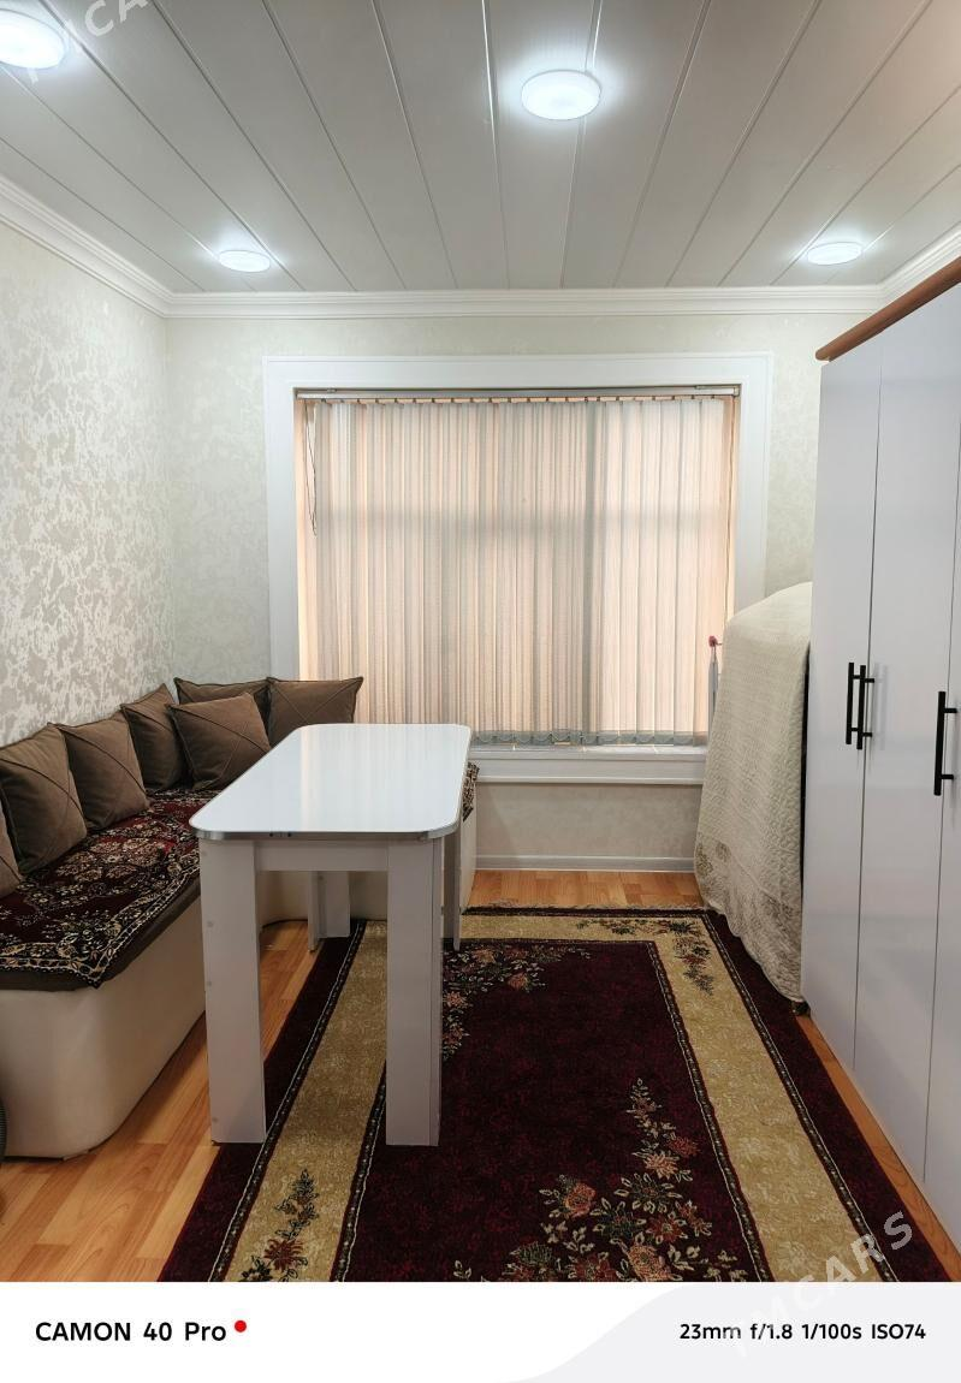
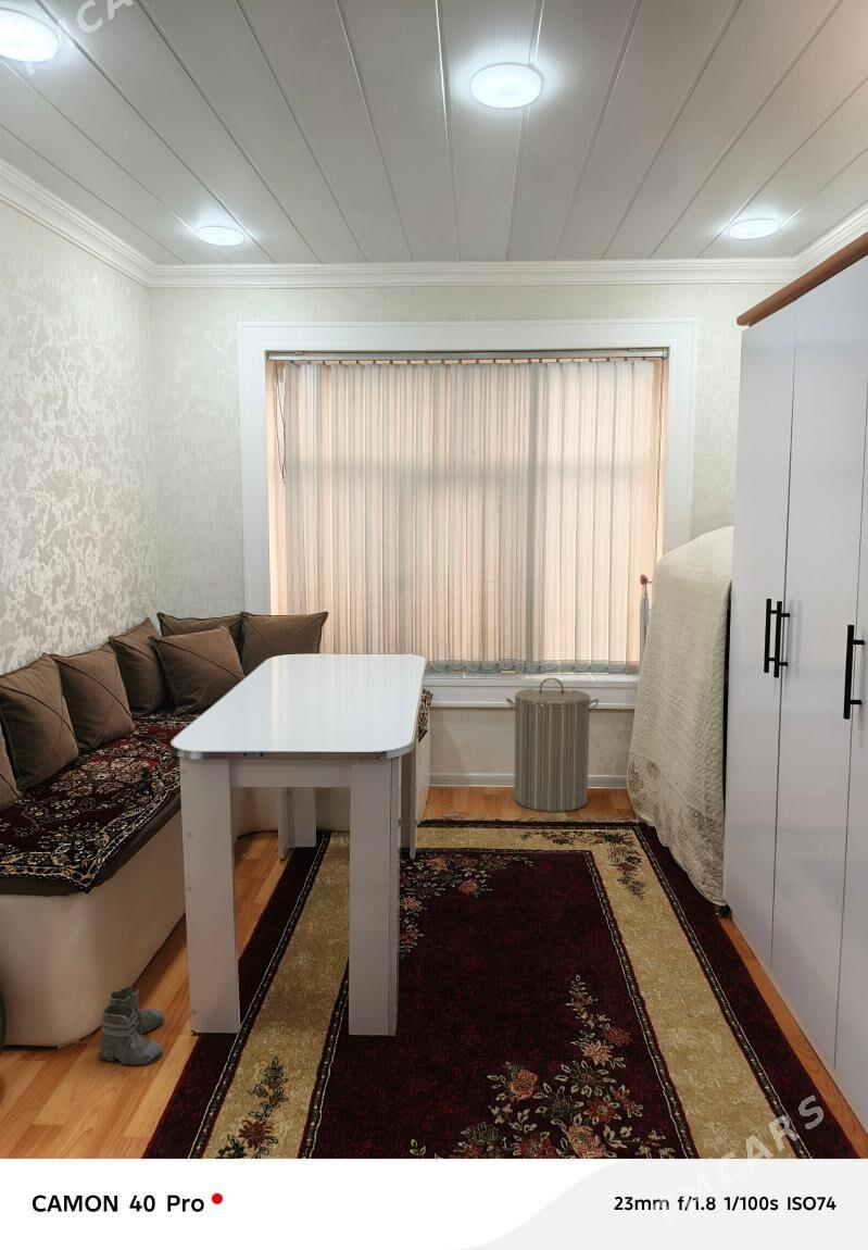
+ laundry hamper [505,677,600,813]
+ boots [98,985,165,1075]
